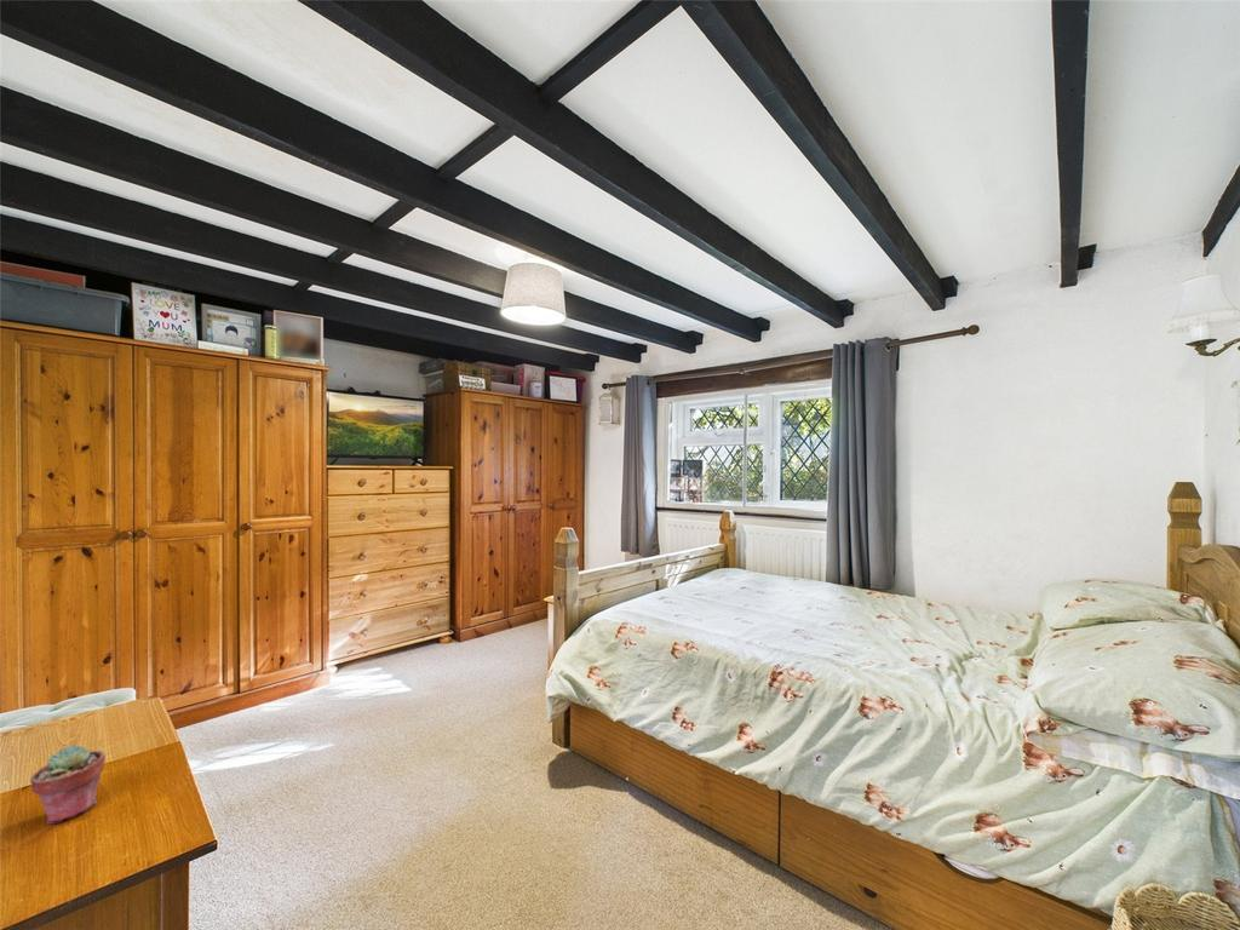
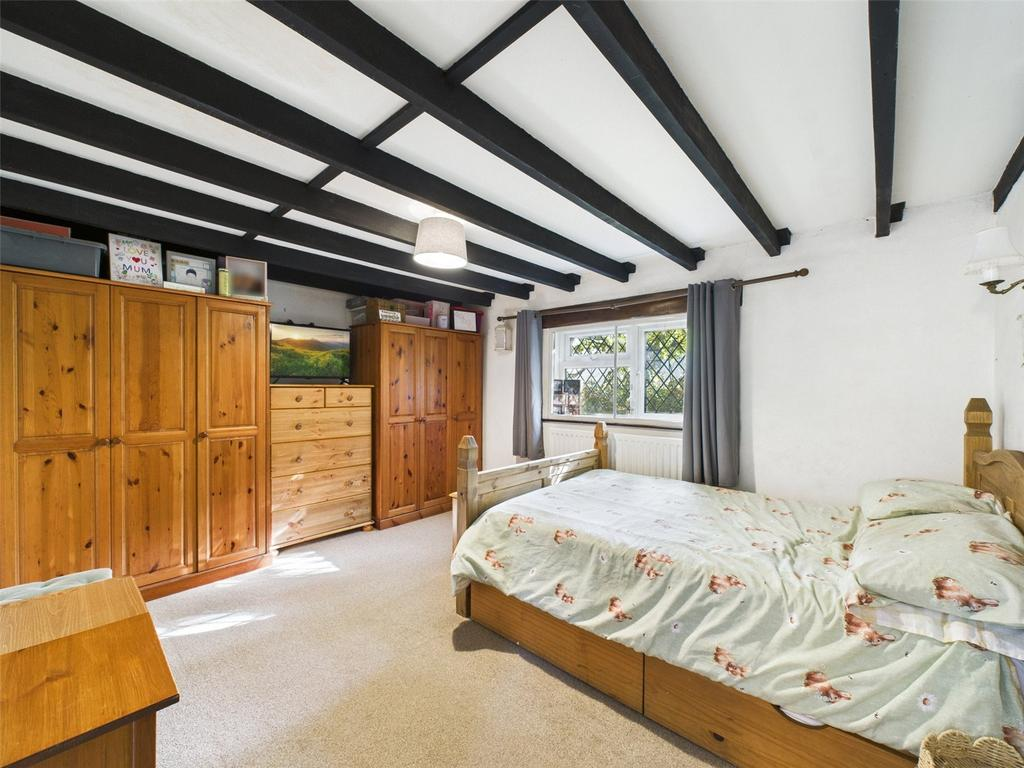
- potted succulent [29,744,107,826]
